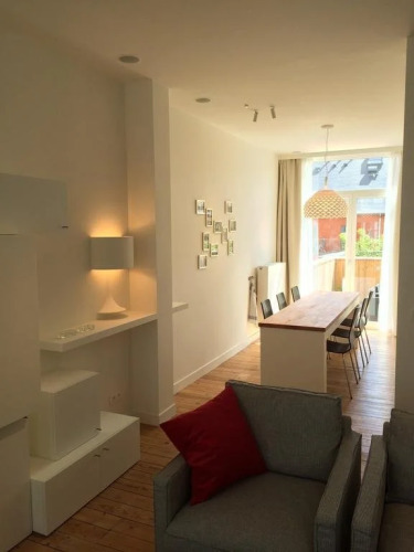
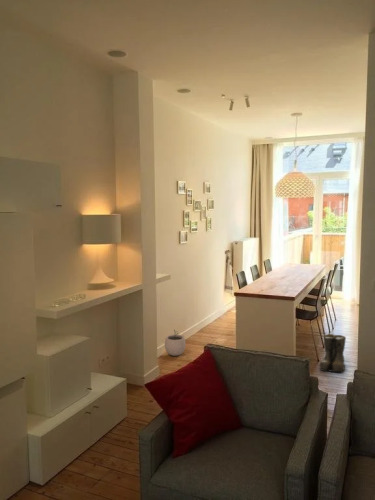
+ plant pot [164,329,187,357]
+ boots [319,333,347,373]
